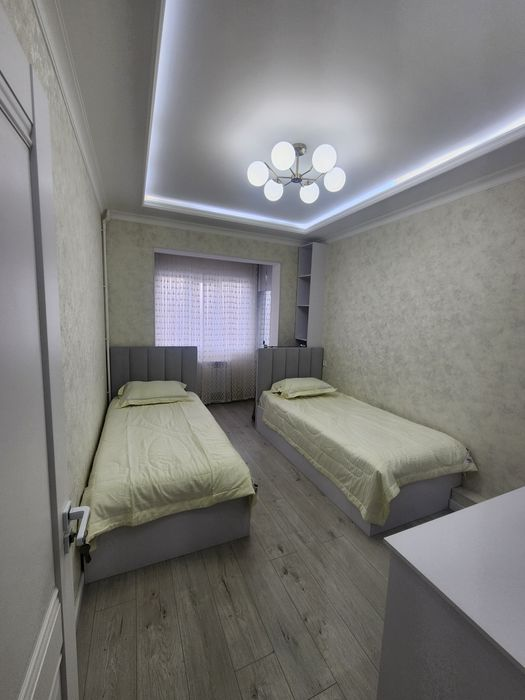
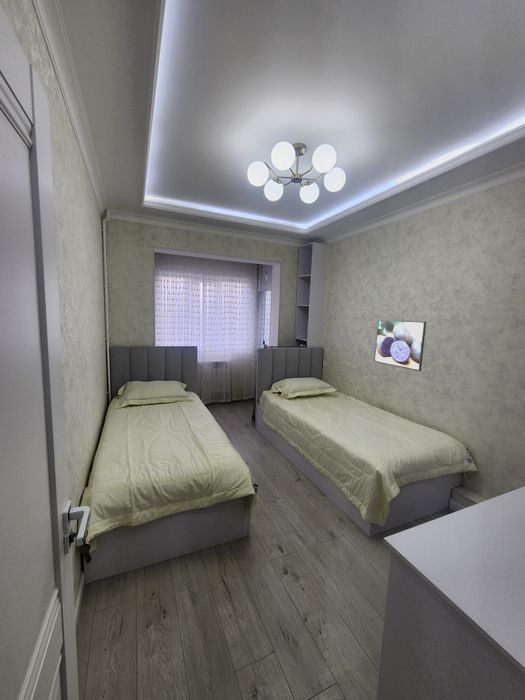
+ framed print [373,318,427,372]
